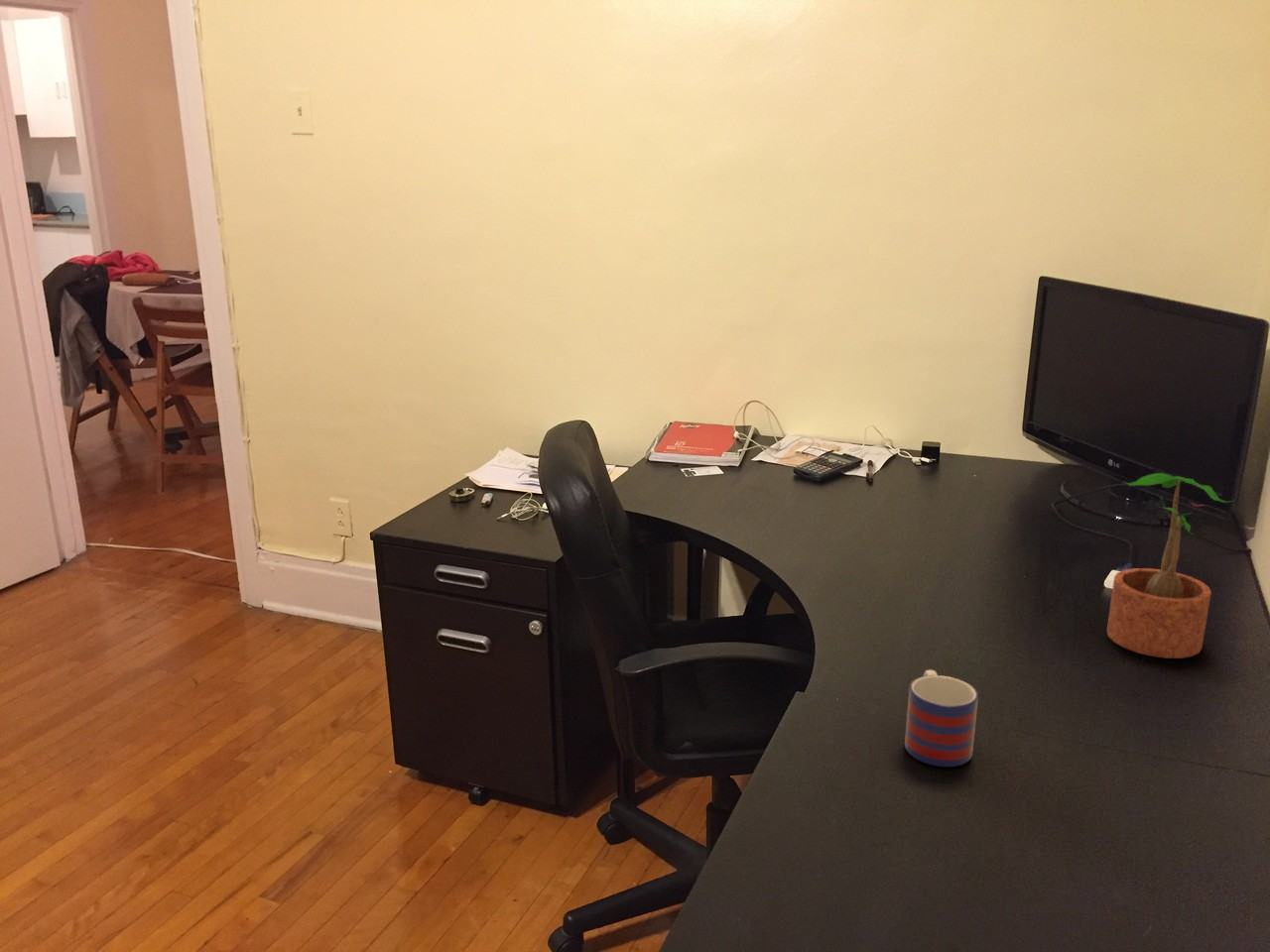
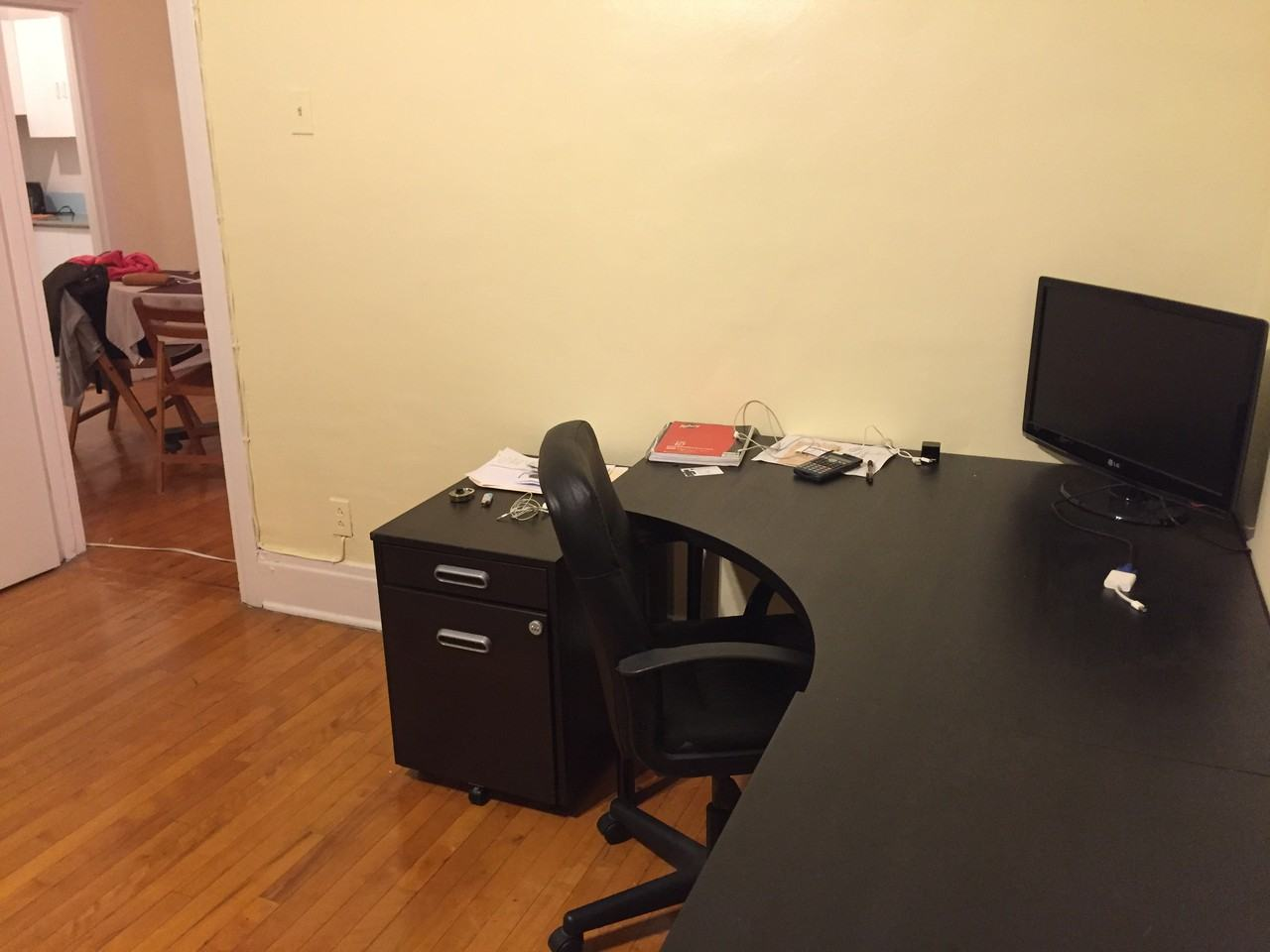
- potted plant [1106,472,1234,659]
- mug [904,668,979,768]
